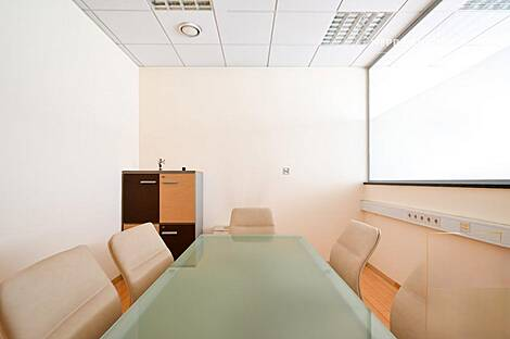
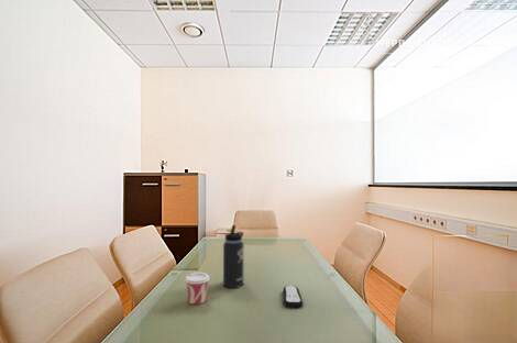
+ remote control [283,285,304,308]
+ cup [184,272,211,306]
+ thermos bottle [222,224,245,289]
